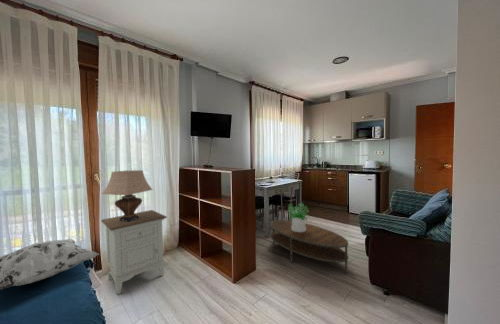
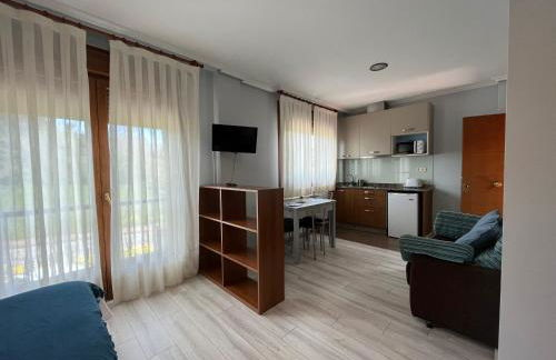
- coffee table [269,219,349,275]
- table lamp [101,169,154,222]
- decorative pillow [0,238,100,291]
- potted plant [287,202,310,232]
- nightstand [100,209,168,296]
